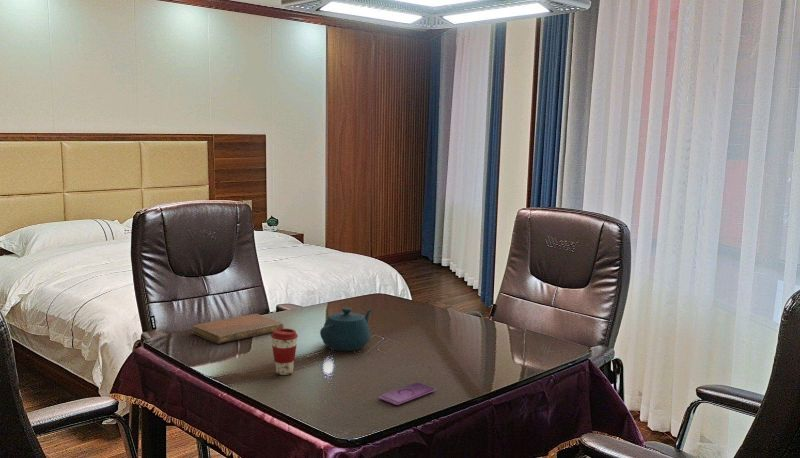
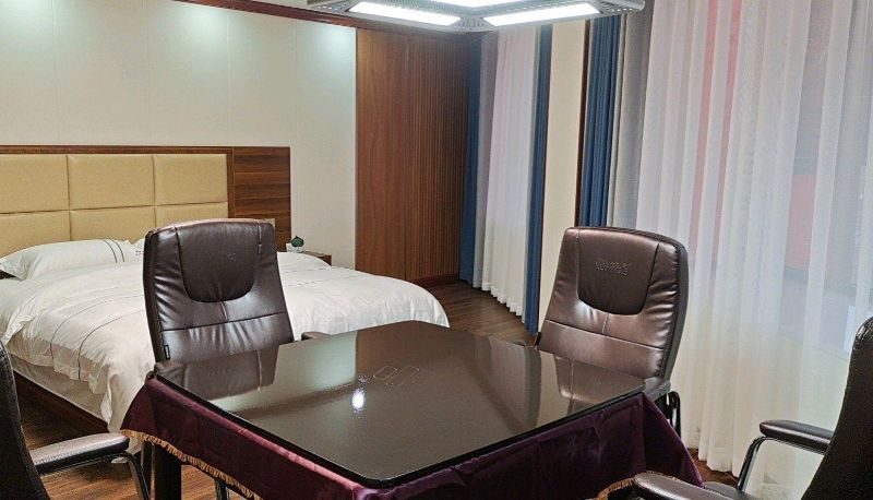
- notebook [191,313,285,345]
- smartphone [378,381,436,406]
- coffee cup [270,328,299,376]
- teapot [319,307,374,352]
